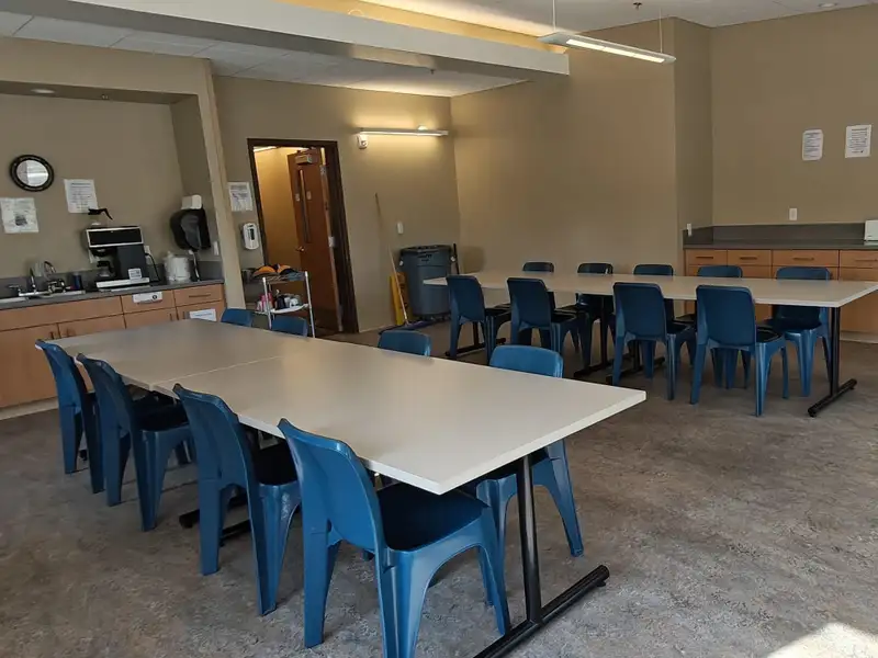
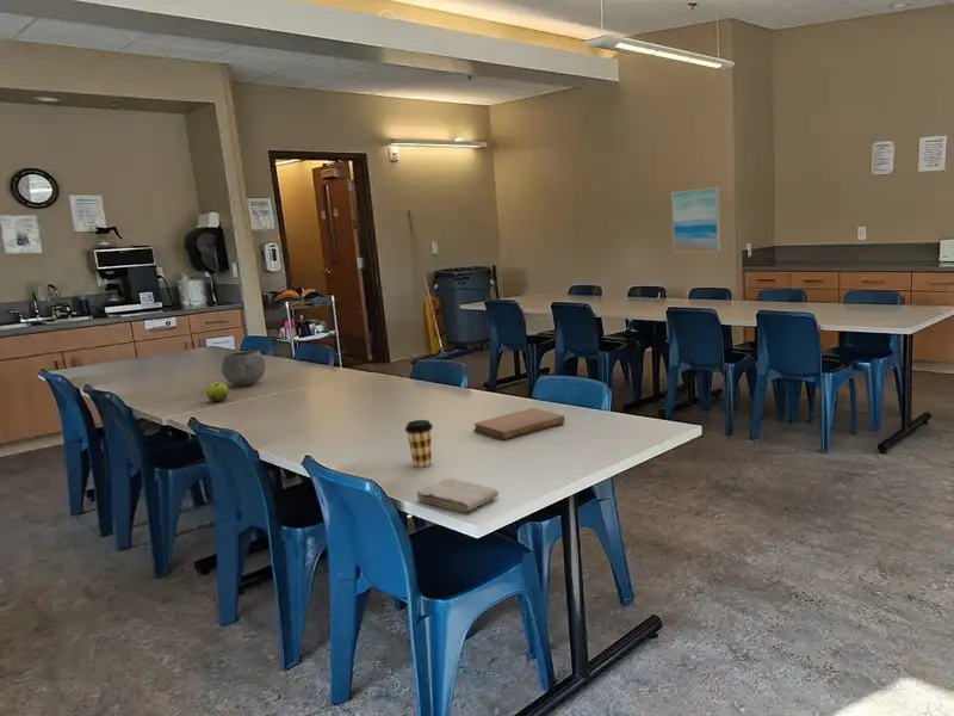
+ fruit [205,382,229,403]
+ notebook [472,407,566,442]
+ washcloth [415,476,500,513]
+ coffee cup [404,419,434,468]
+ wall art [670,186,721,254]
+ bowl [221,350,267,387]
